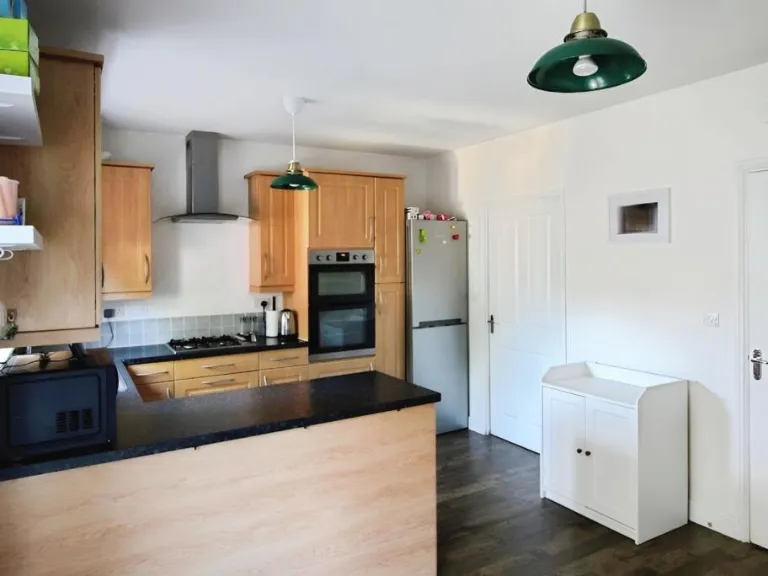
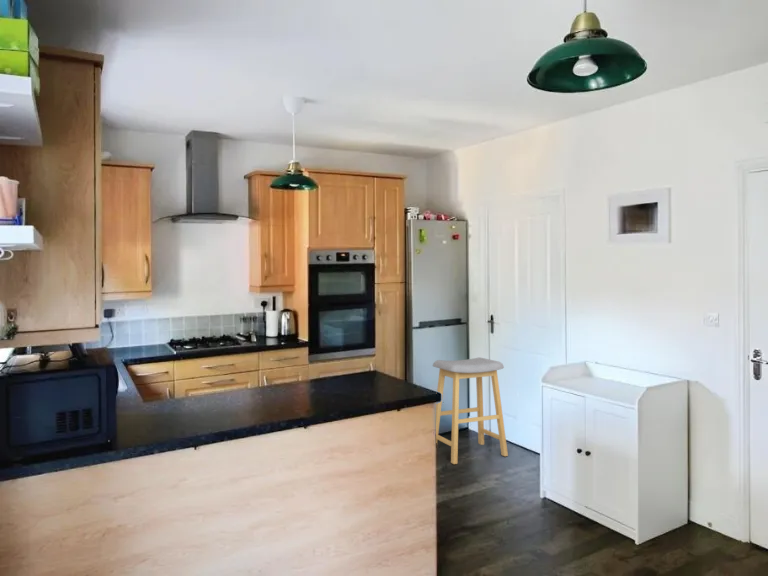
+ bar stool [432,356,509,465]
